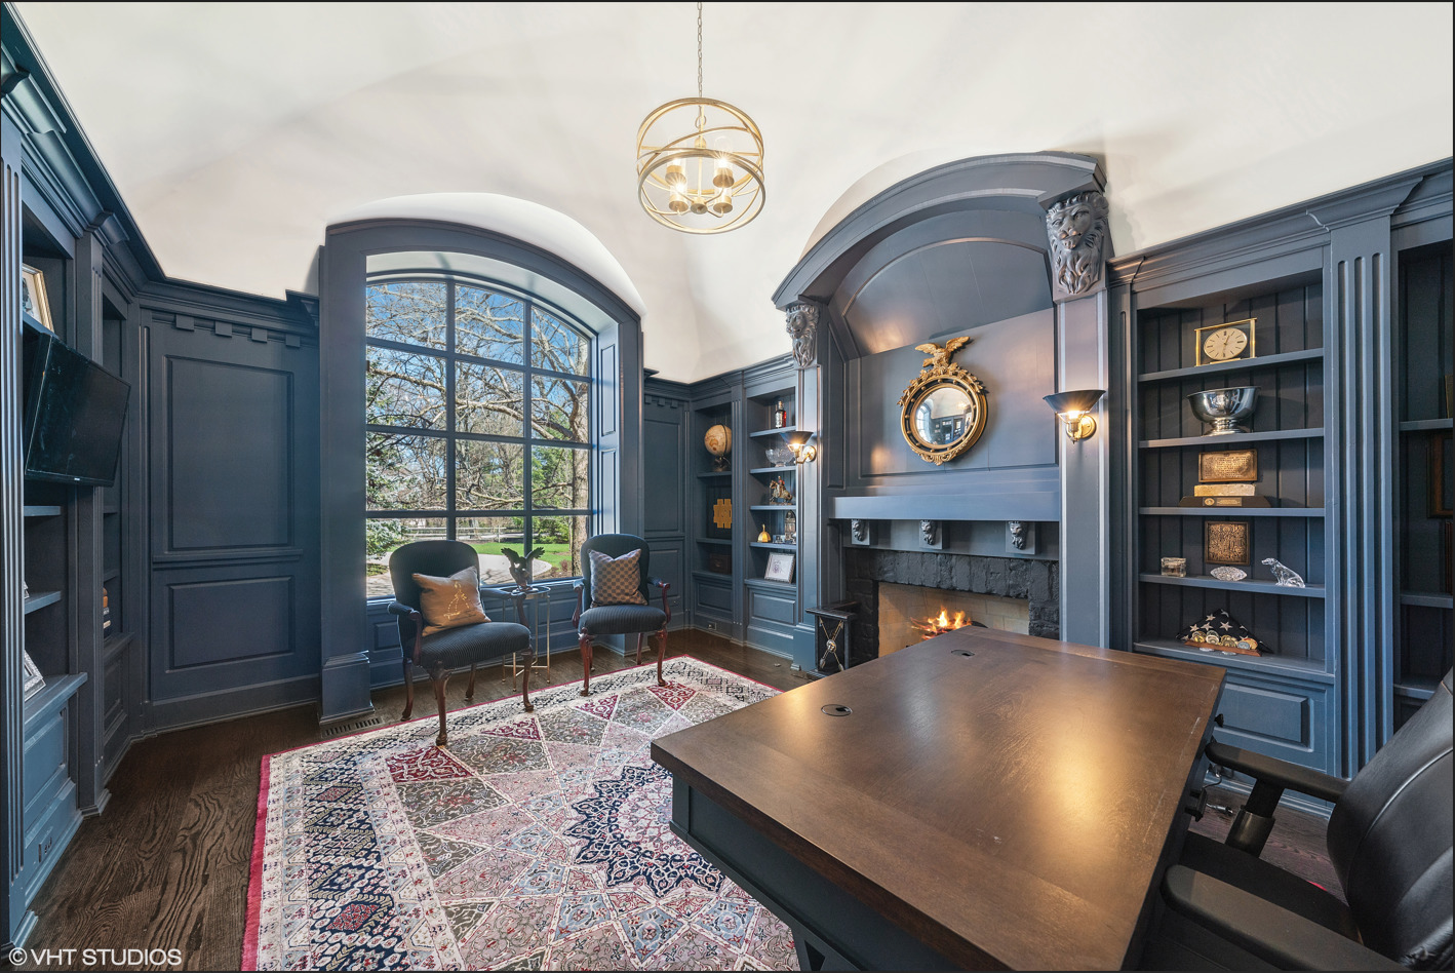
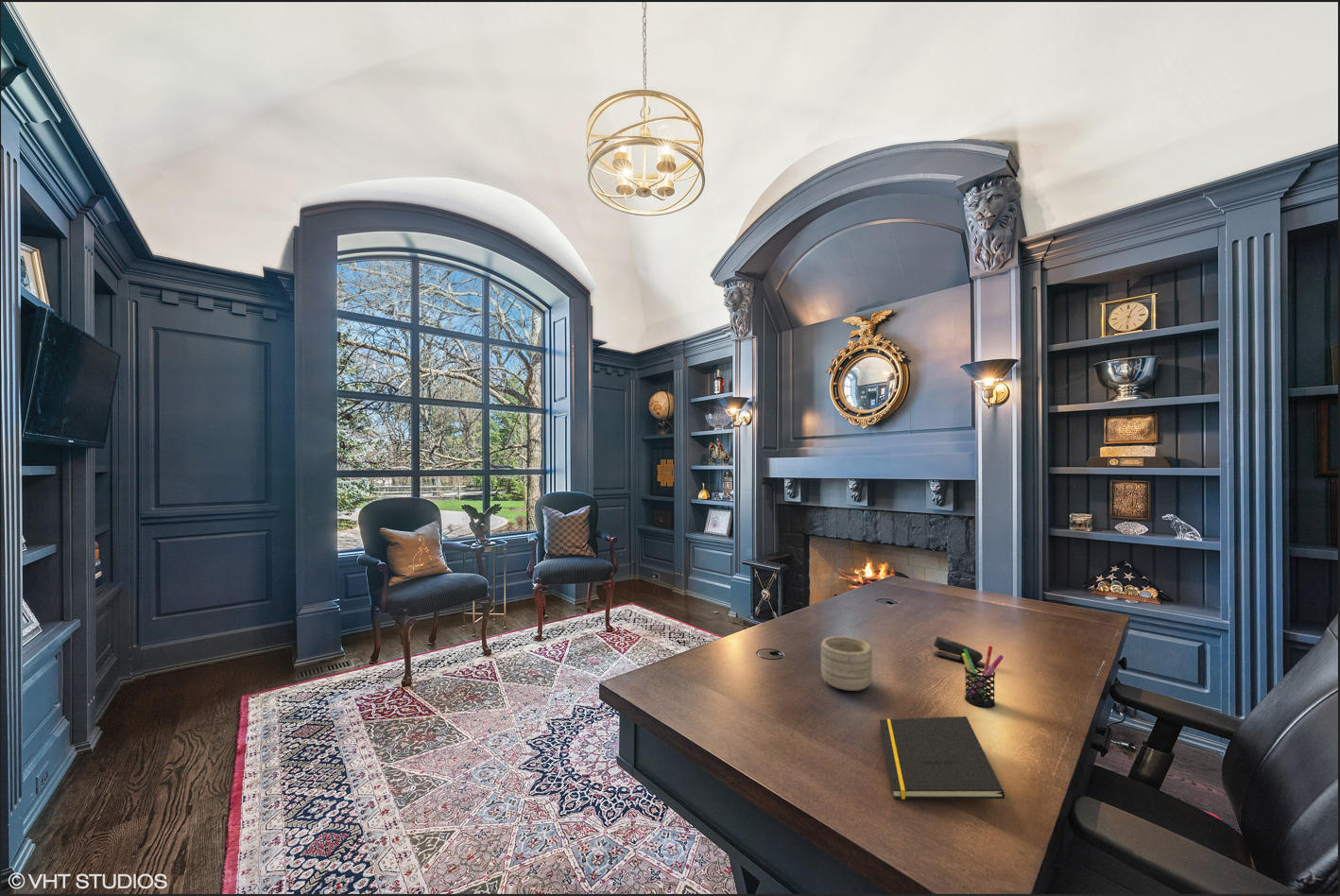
+ notepad [879,715,1005,800]
+ pen holder [962,645,1005,709]
+ mug [820,635,873,692]
+ stapler [933,636,985,666]
